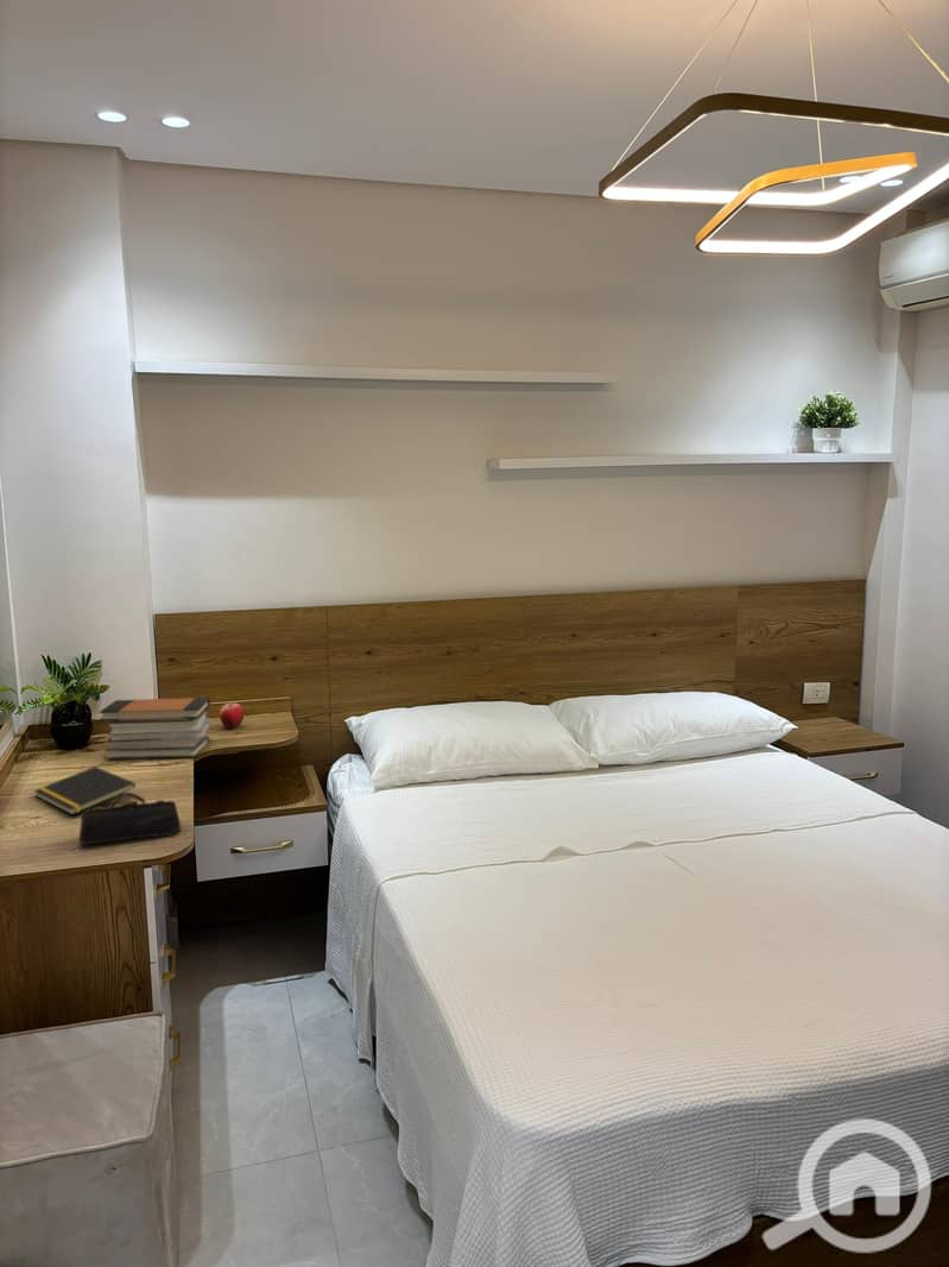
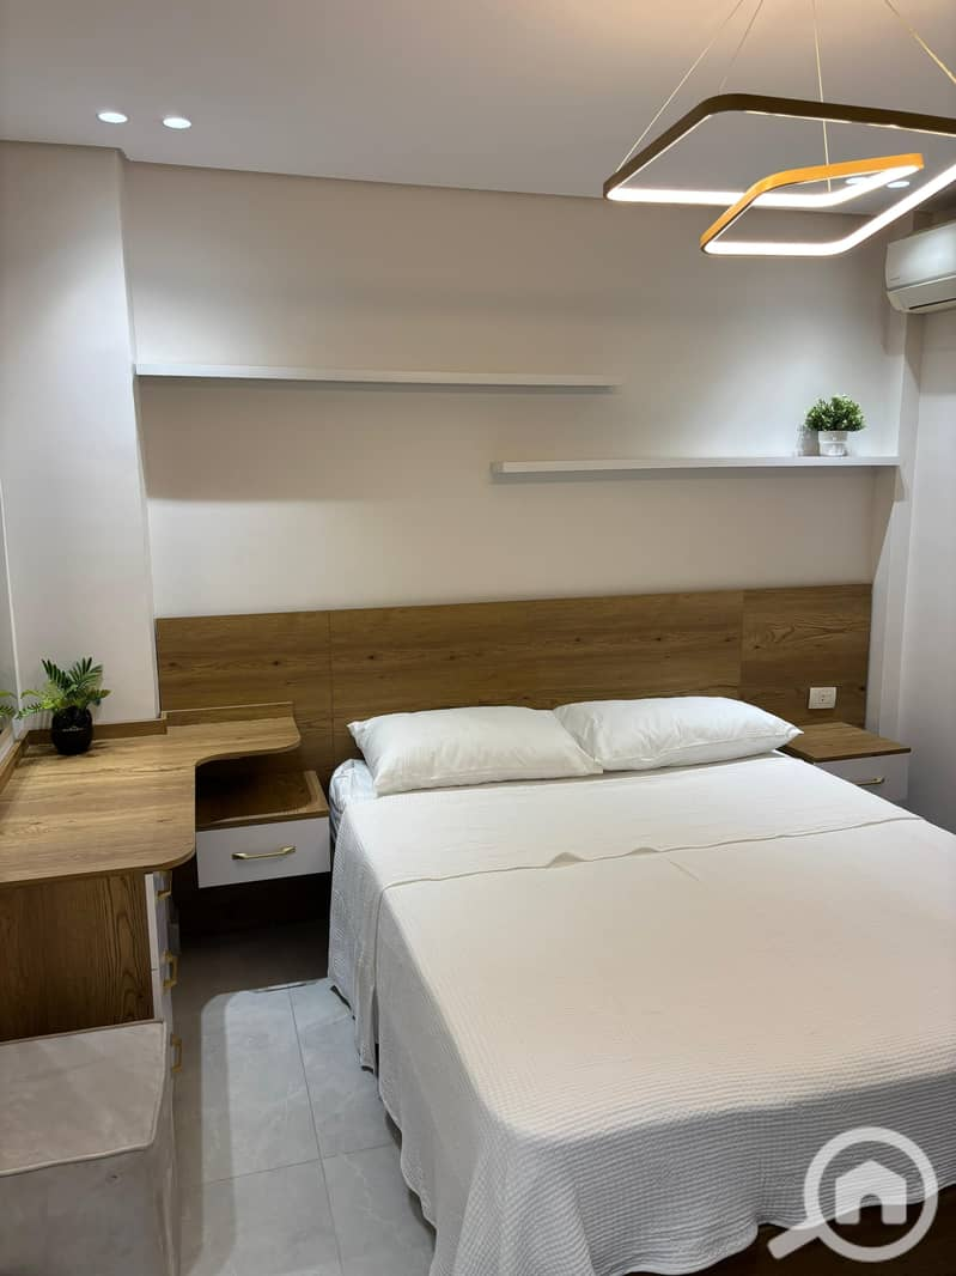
- pencil case [77,792,182,845]
- apple [219,702,245,730]
- book stack [97,696,211,759]
- notepad [32,765,137,815]
